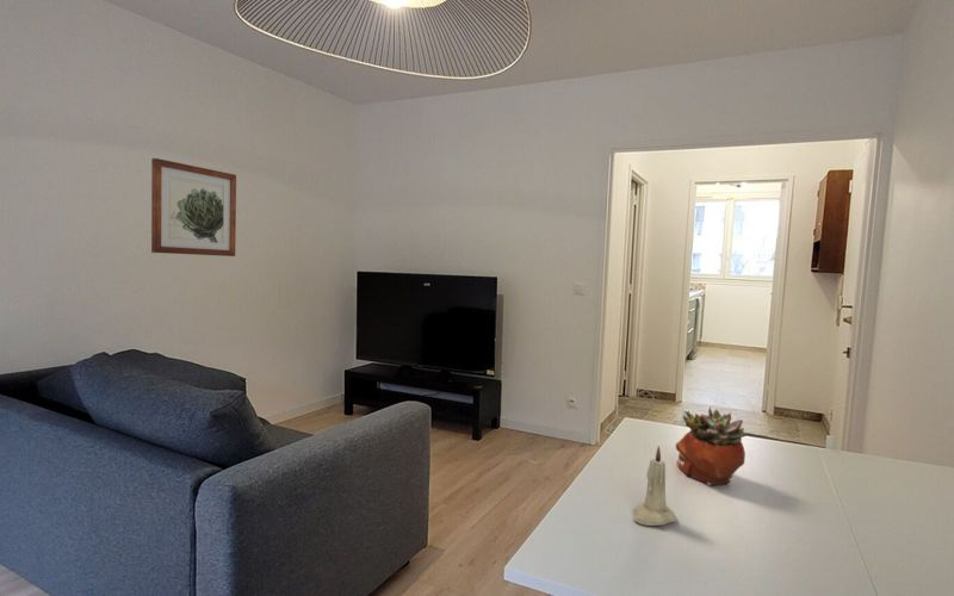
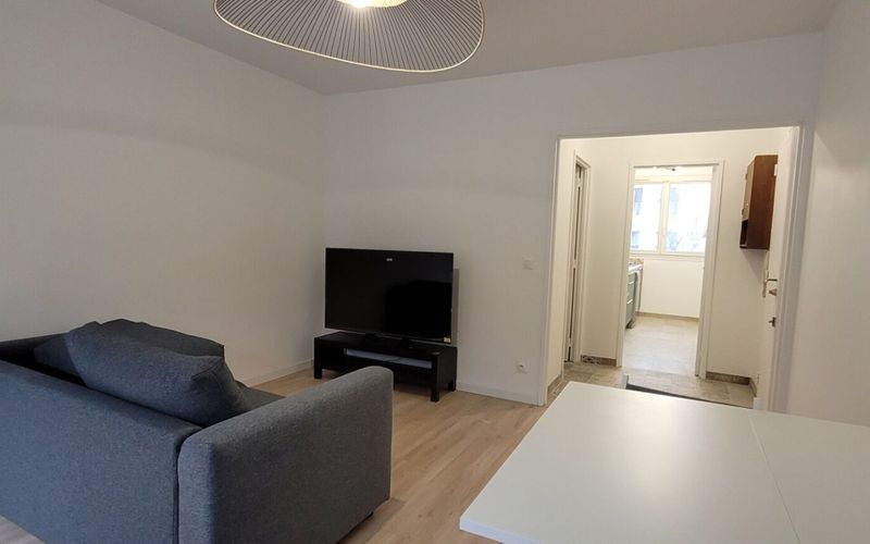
- wall art [150,157,237,257]
- candle [633,445,679,527]
- succulent planter [675,405,748,486]
